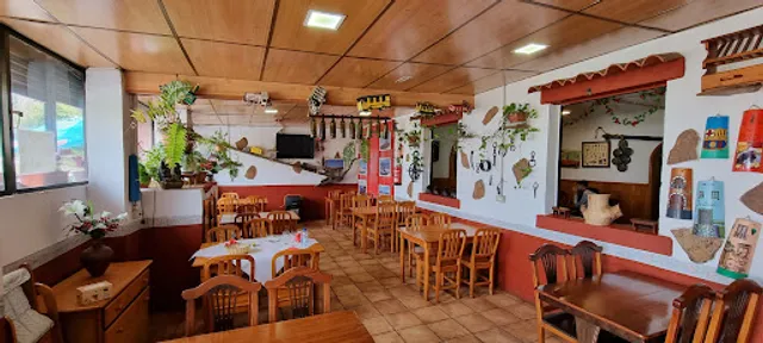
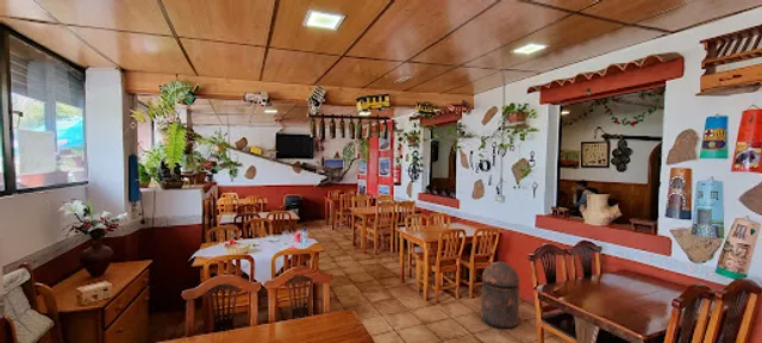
+ trash can [480,261,520,330]
